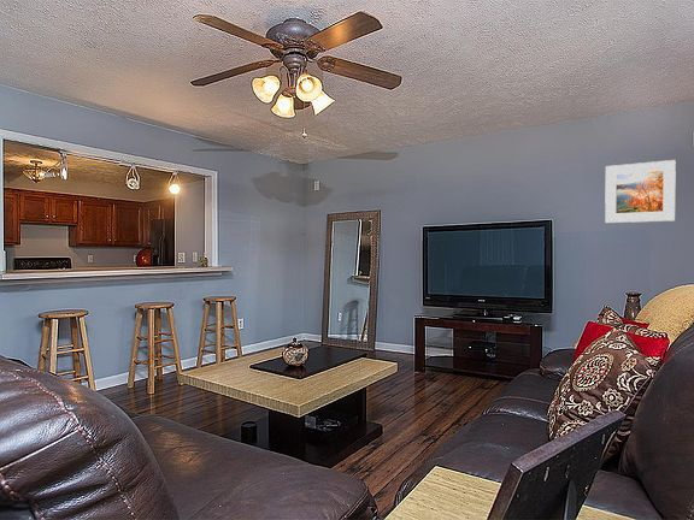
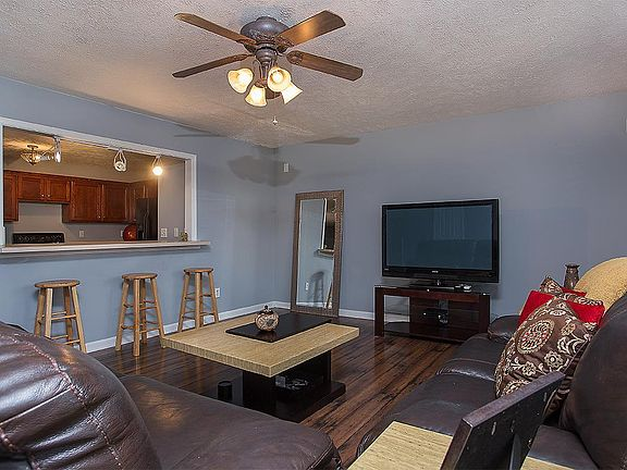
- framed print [604,159,677,224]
